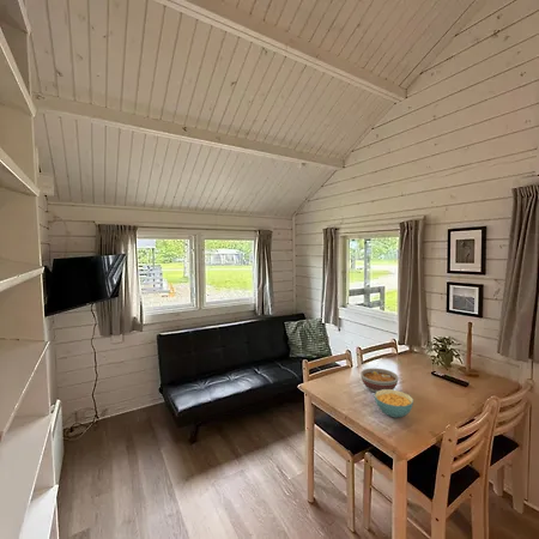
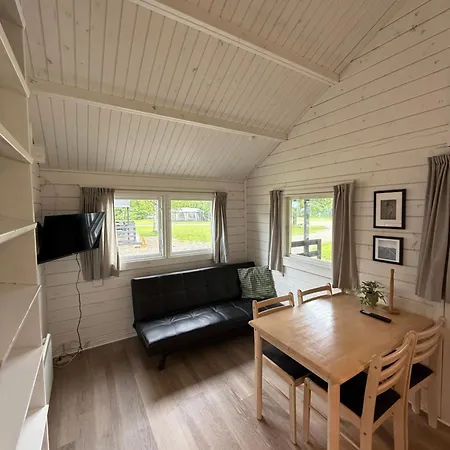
- bowl [359,367,400,393]
- cereal bowl [374,389,414,419]
